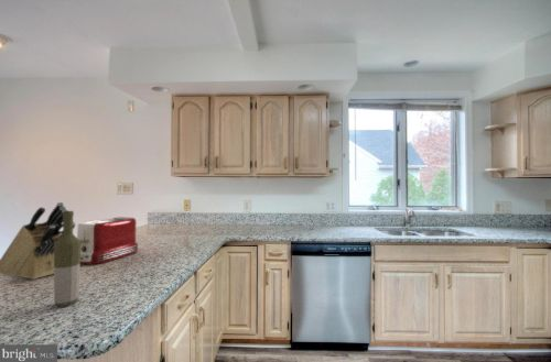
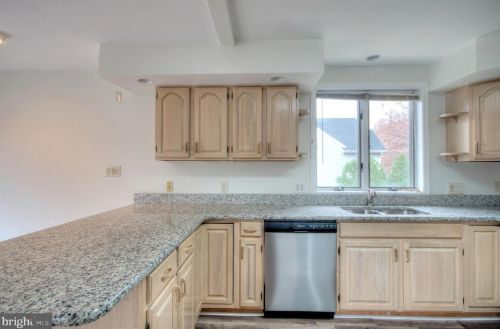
- knife block [0,201,76,281]
- toaster [76,216,139,265]
- bottle [53,210,82,307]
